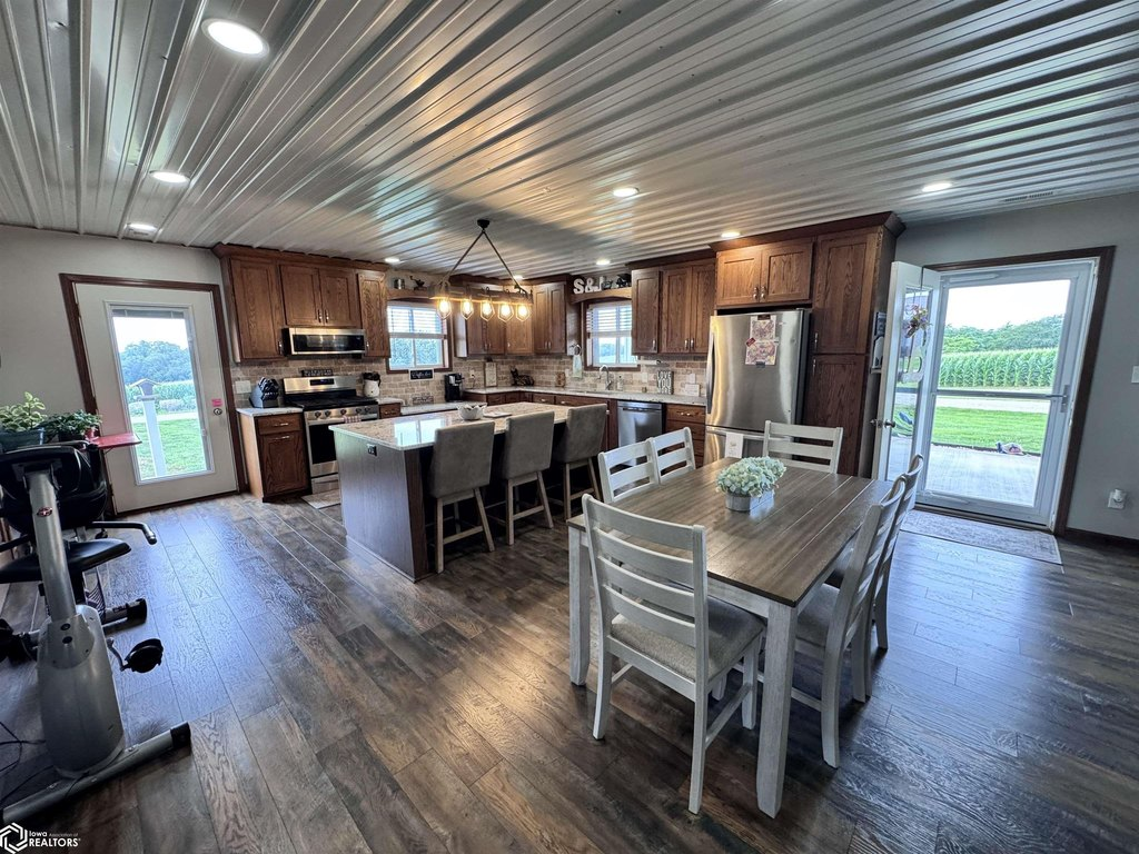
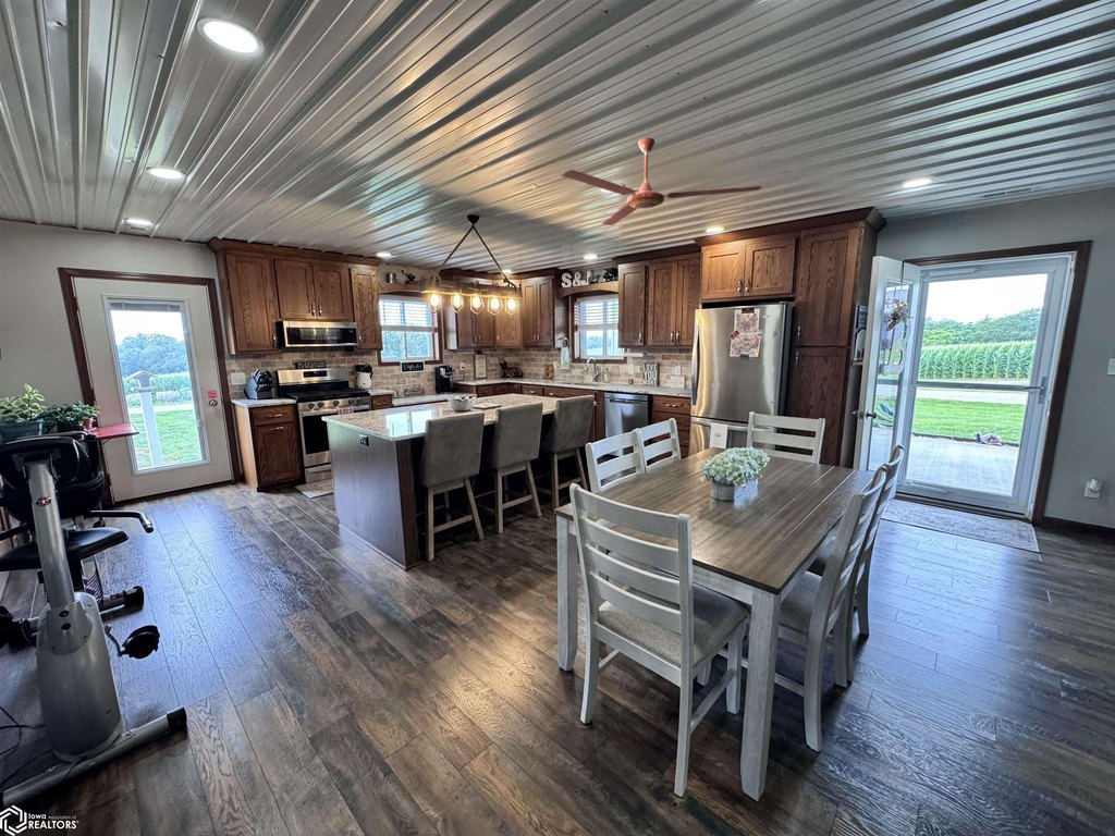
+ ceiling fan [560,137,762,226]
